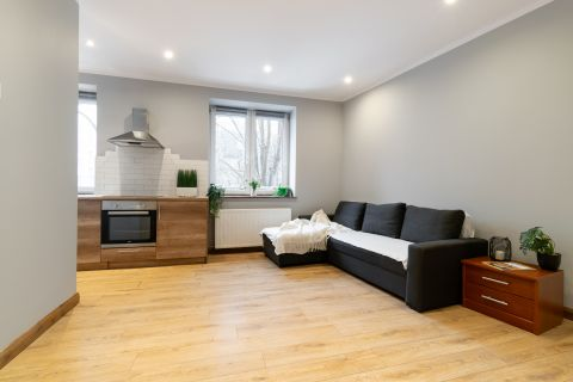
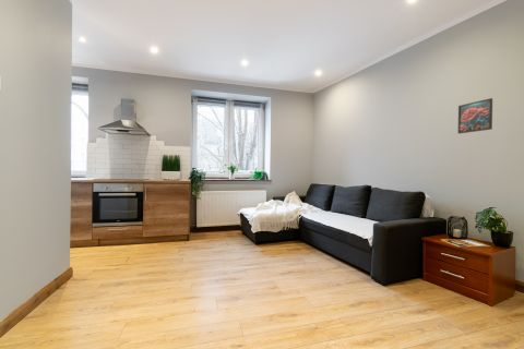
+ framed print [456,97,493,135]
